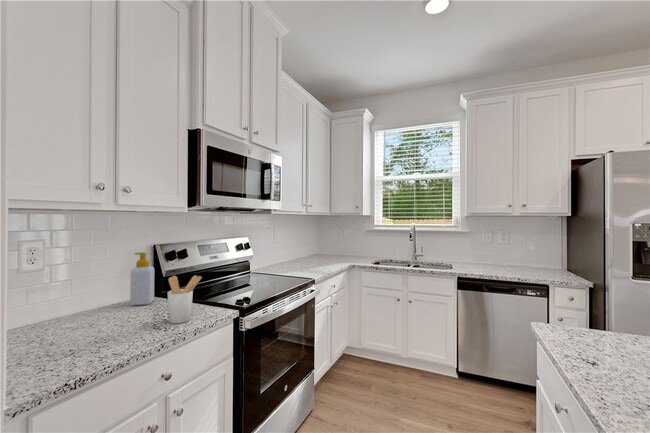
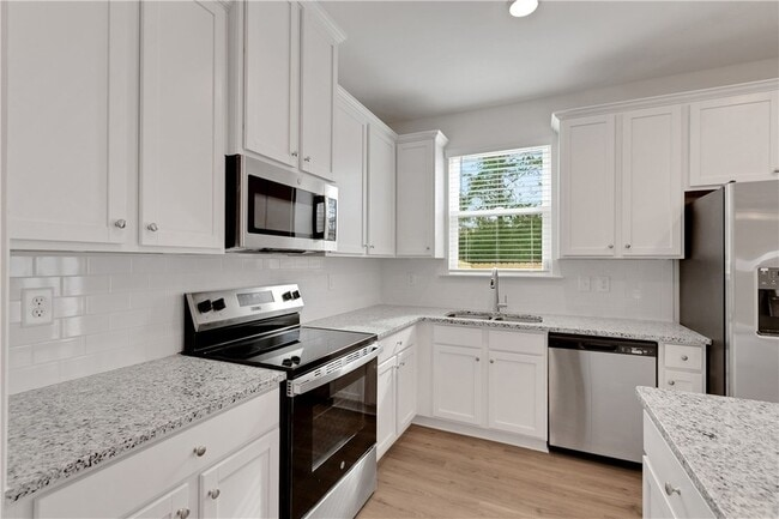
- soap bottle [129,251,155,306]
- utensil holder [167,274,203,324]
